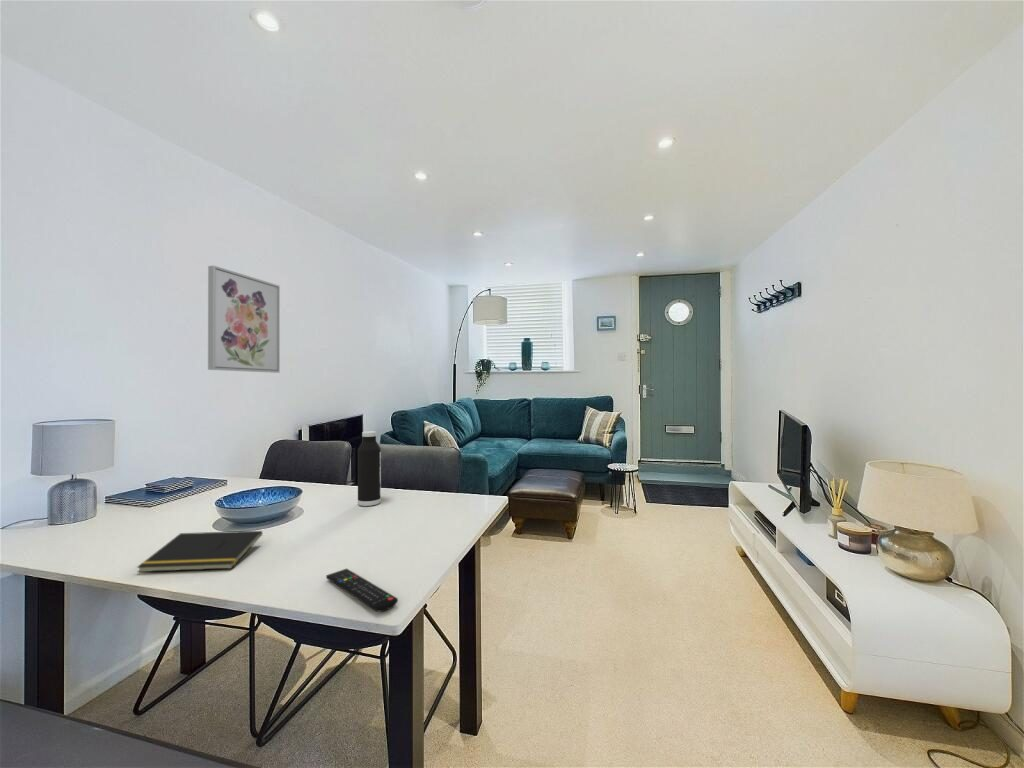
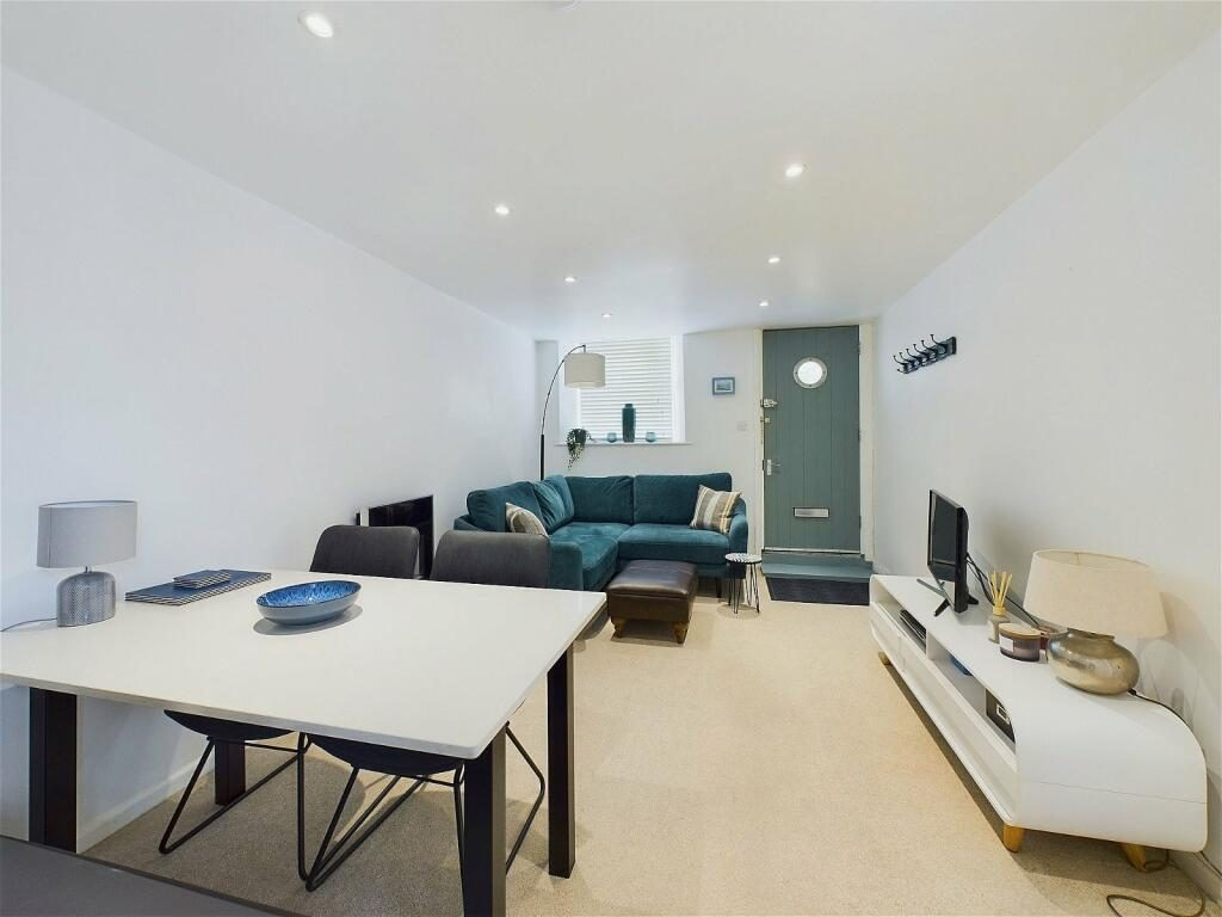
- wall art [207,265,281,374]
- water bottle [357,430,382,507]
- remote control [325,568,399,613]
- notepad [136,530,263,573]
